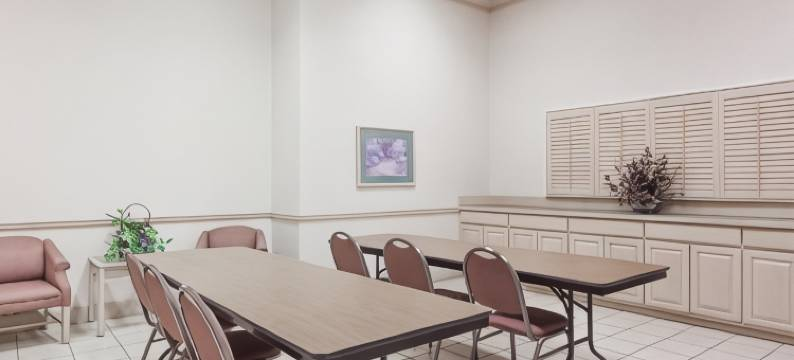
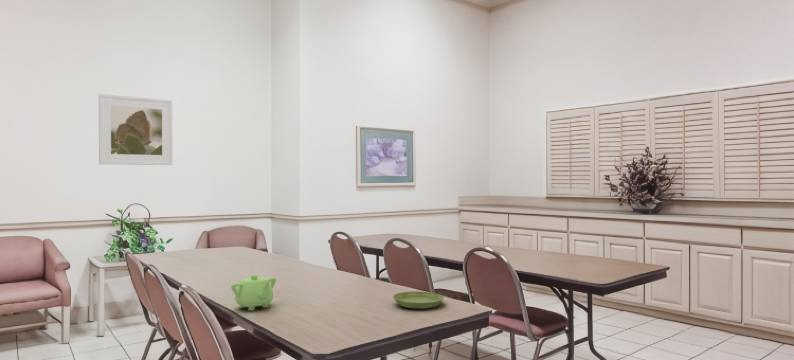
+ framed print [98,93,174,166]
+ teapot [230,274,277,312]
+ saucer [392,290,445,310]
